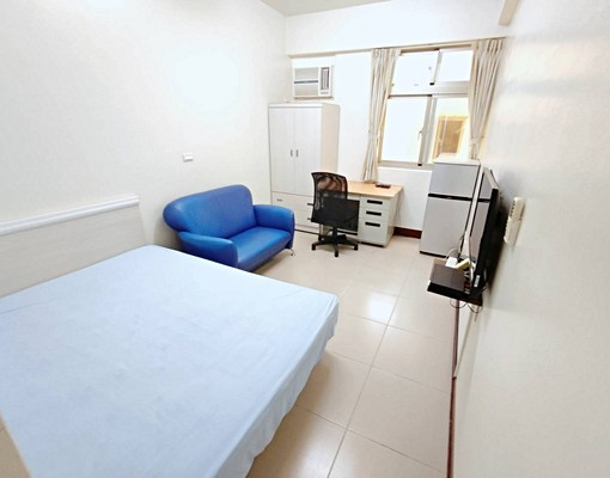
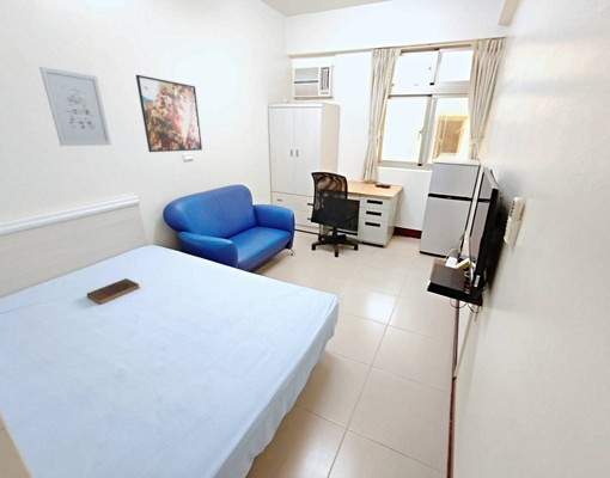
+ wall art [38,66,112,147]
+ book [86,277,141,305]
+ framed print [135,74,203,153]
